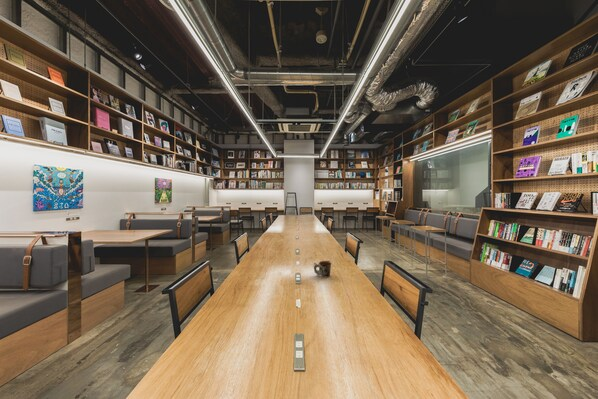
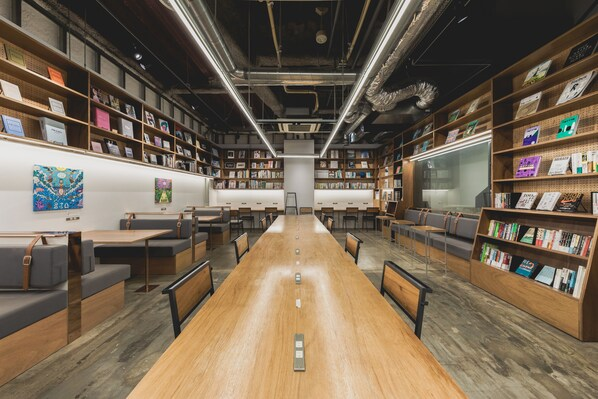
- mug [313,260,332,278]
